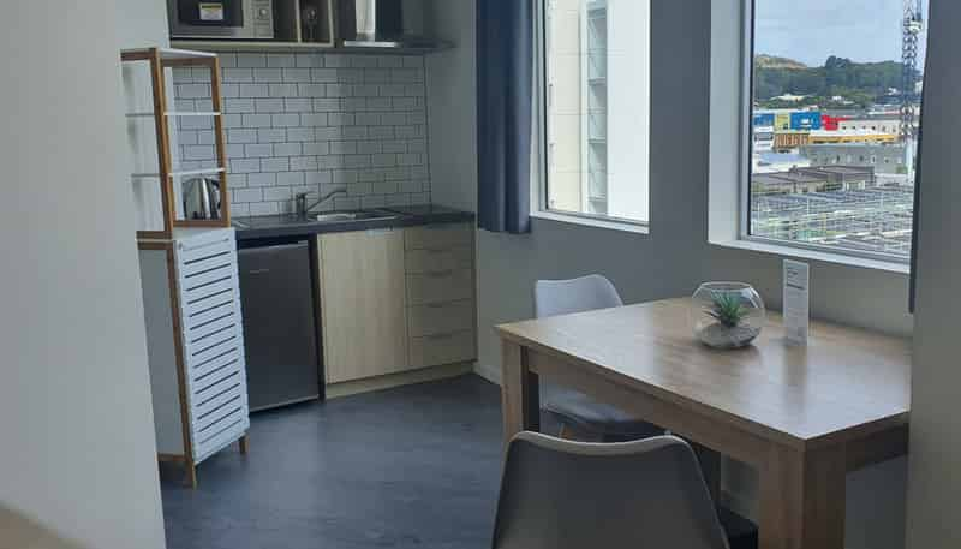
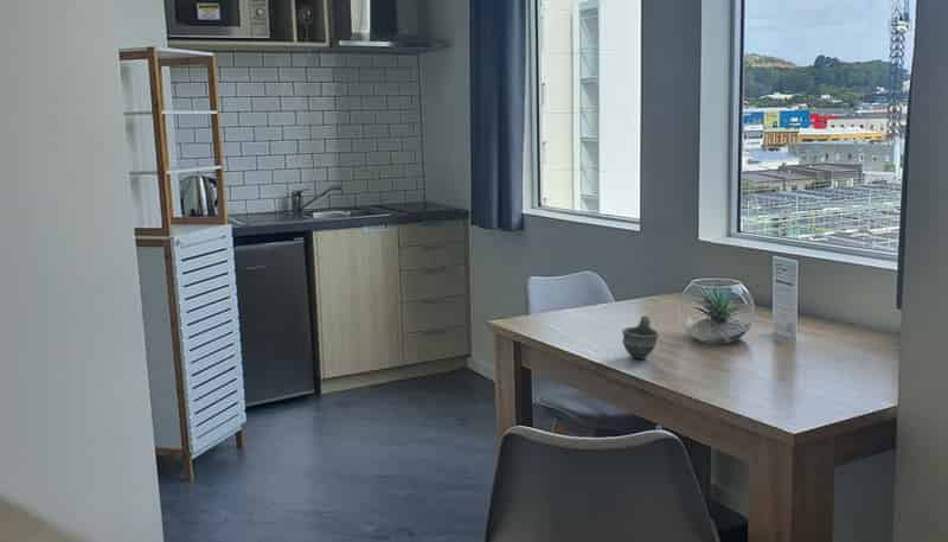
+ cup [621,314,660,361]
